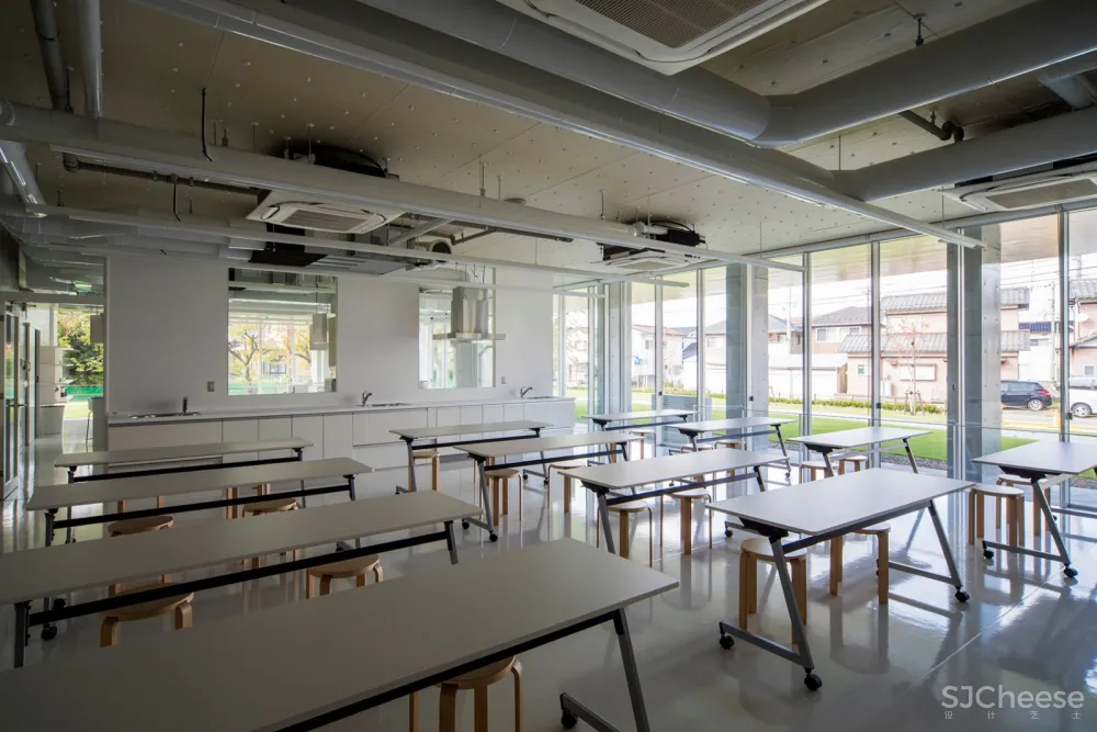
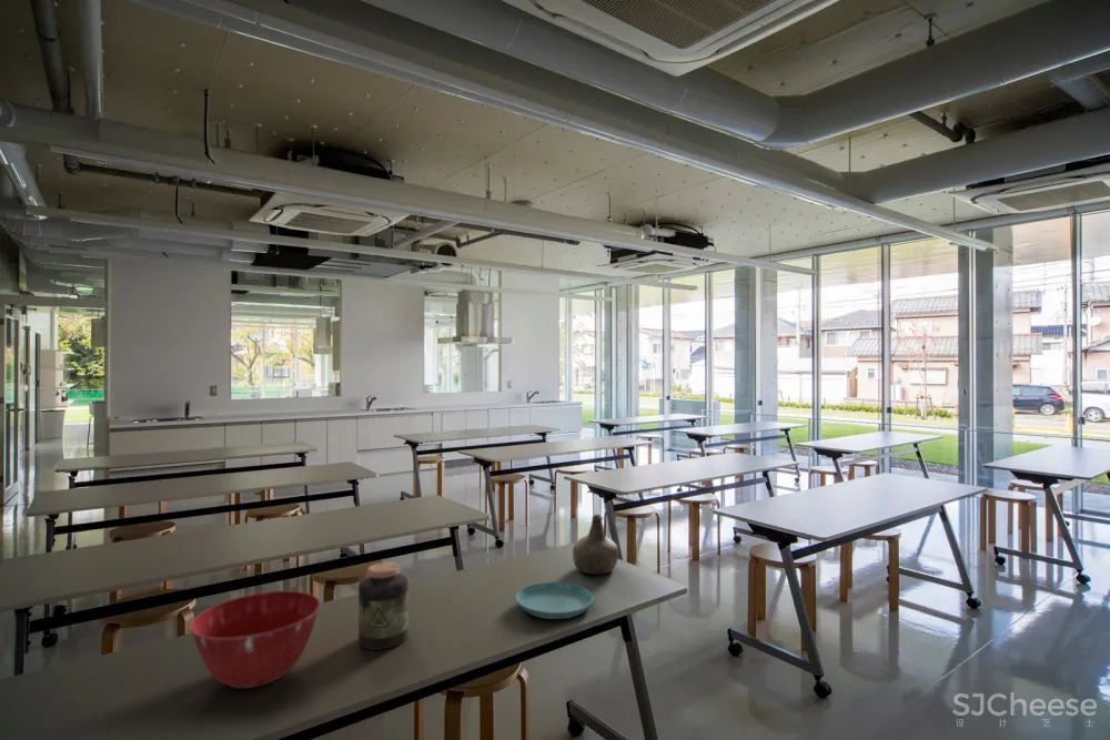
+ mixing bowl [189,590,322,690]
+ jar [357,561,410,651]
+ bottle [572,514,619,576]
+ saucer [515,581,594,620]
